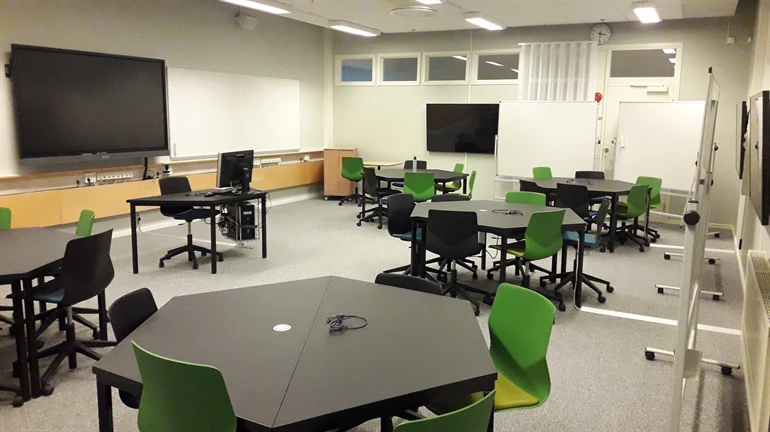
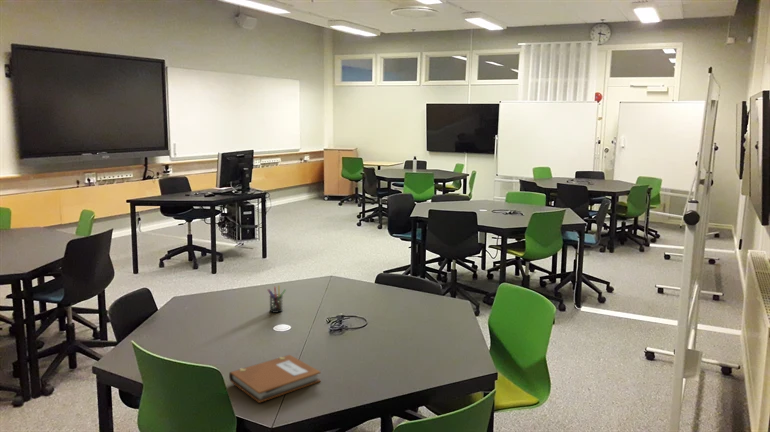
+ notebook [228,354,322,404]
+ pen holder [267,284,287,314]
